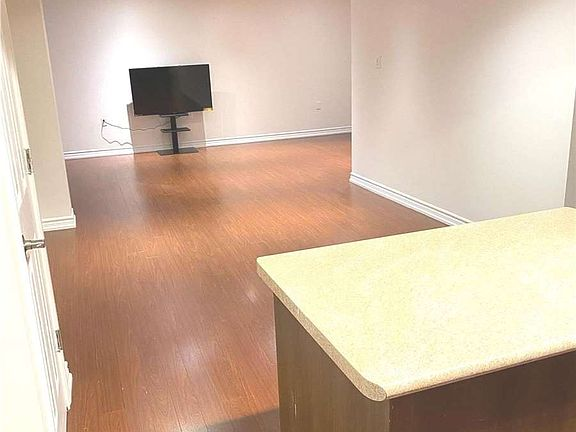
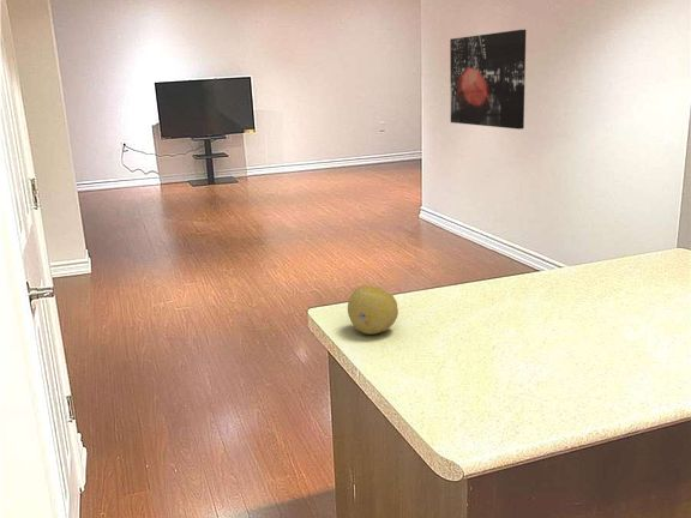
+ fruit [347,284,399,336]
+ wall art [449,29,527,131]
